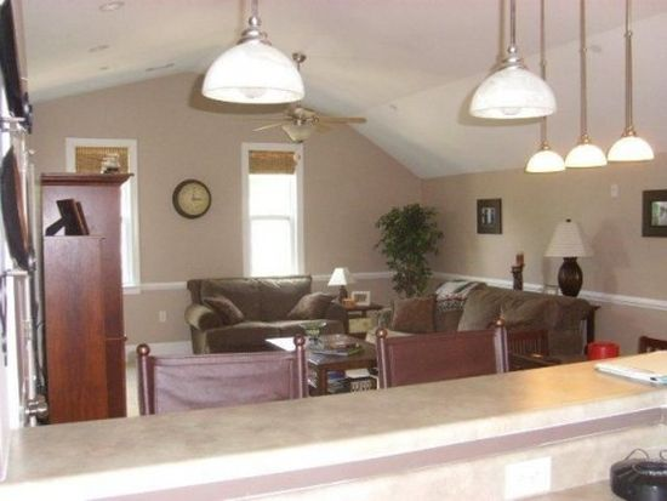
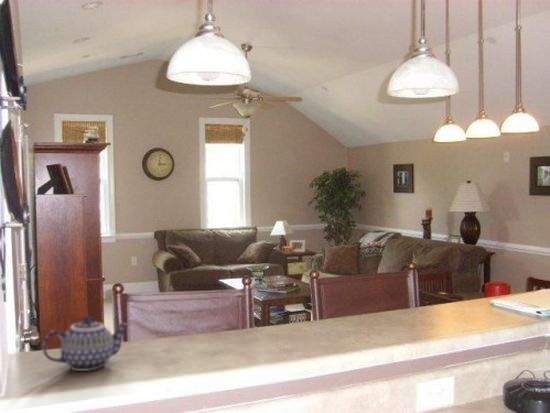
+ teapot [41,315,130,372]
